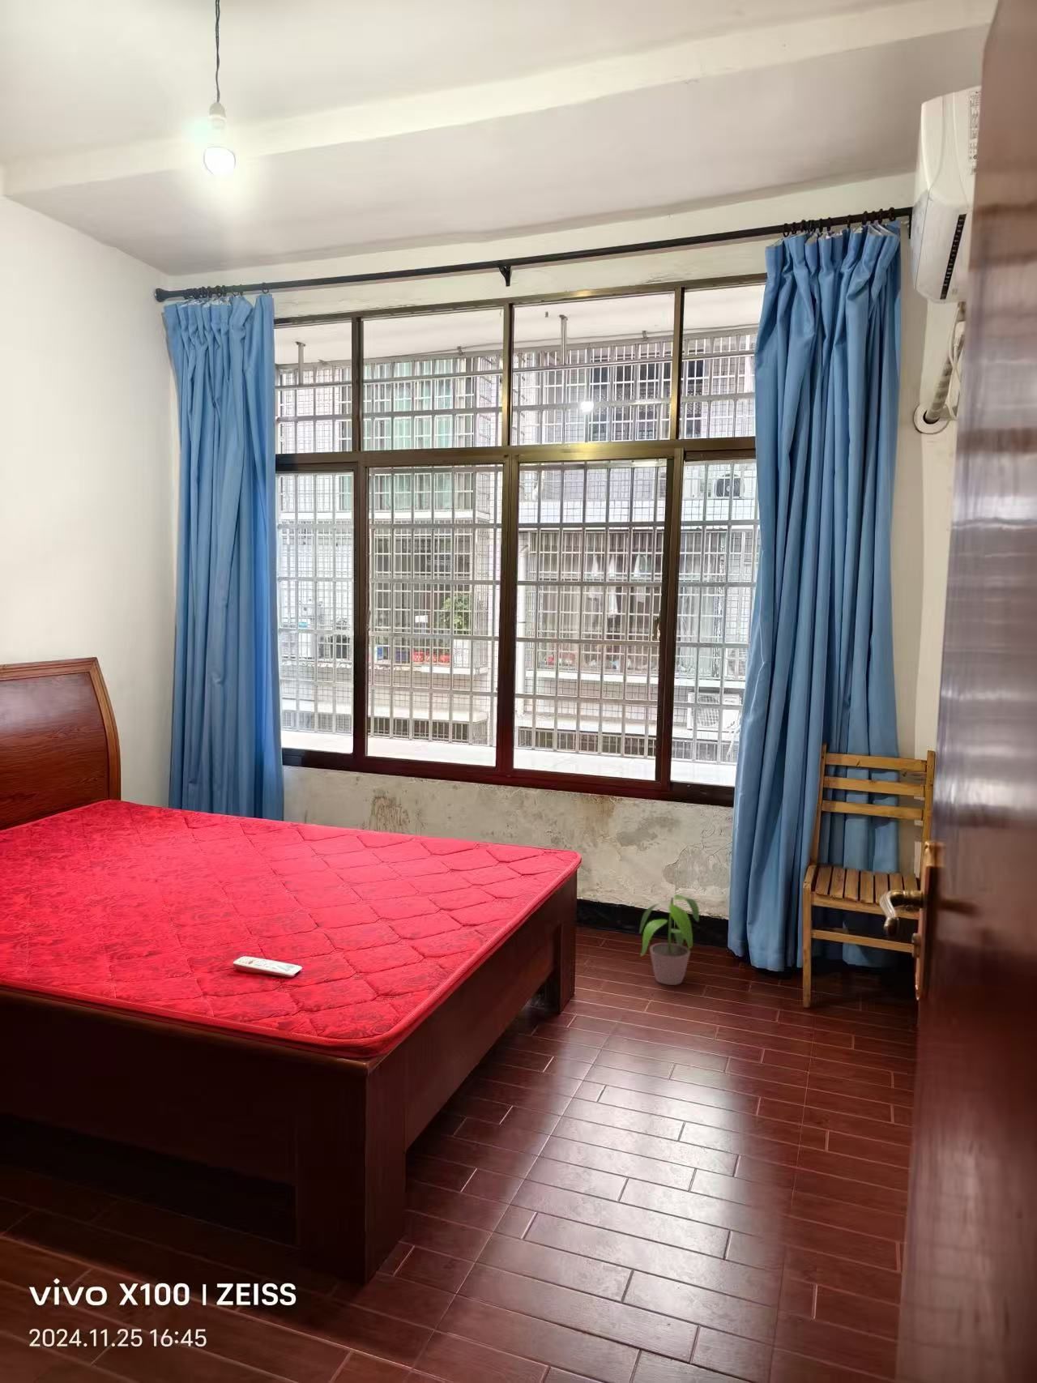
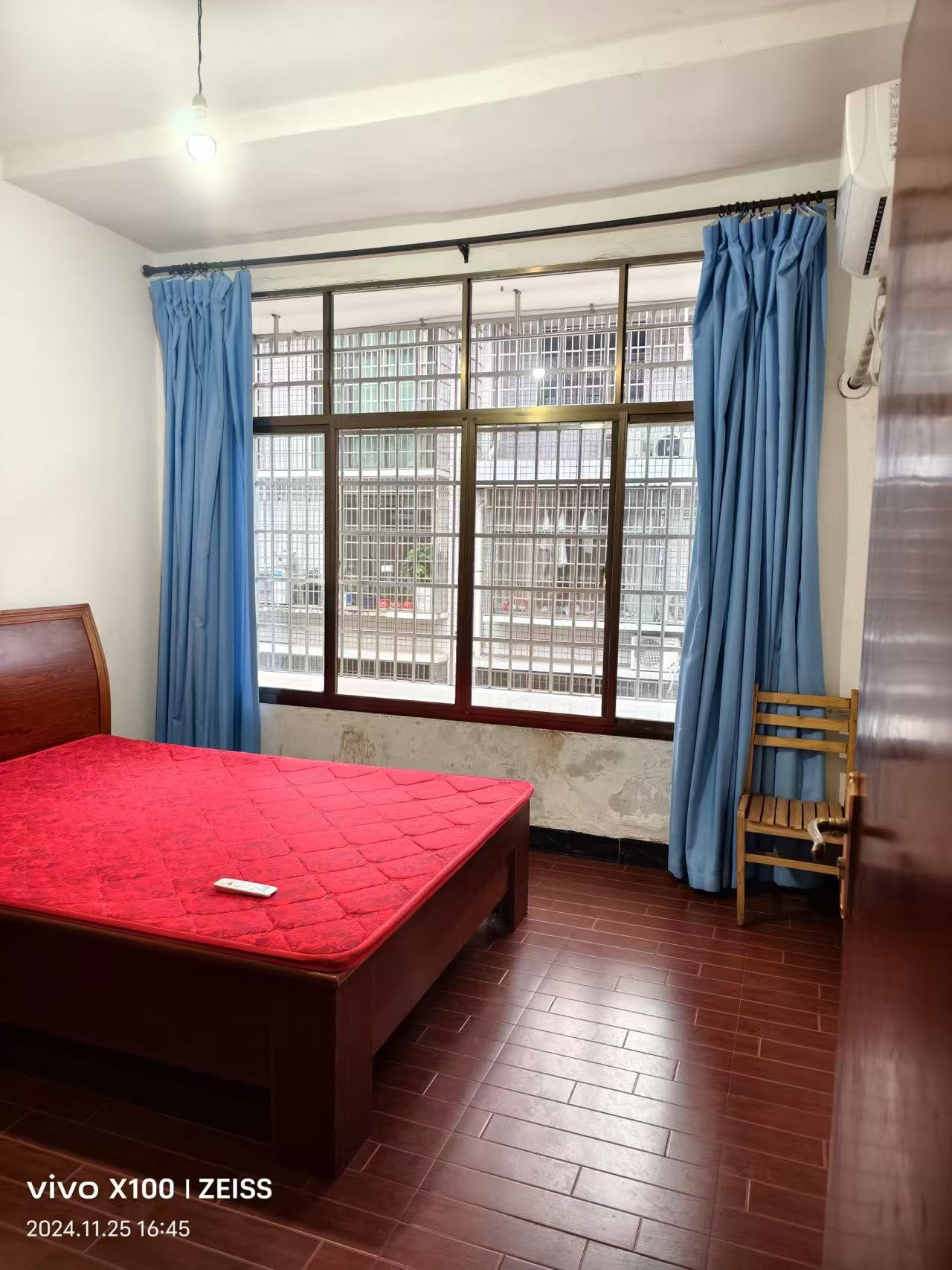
- potted plant [638,894,700,986]
